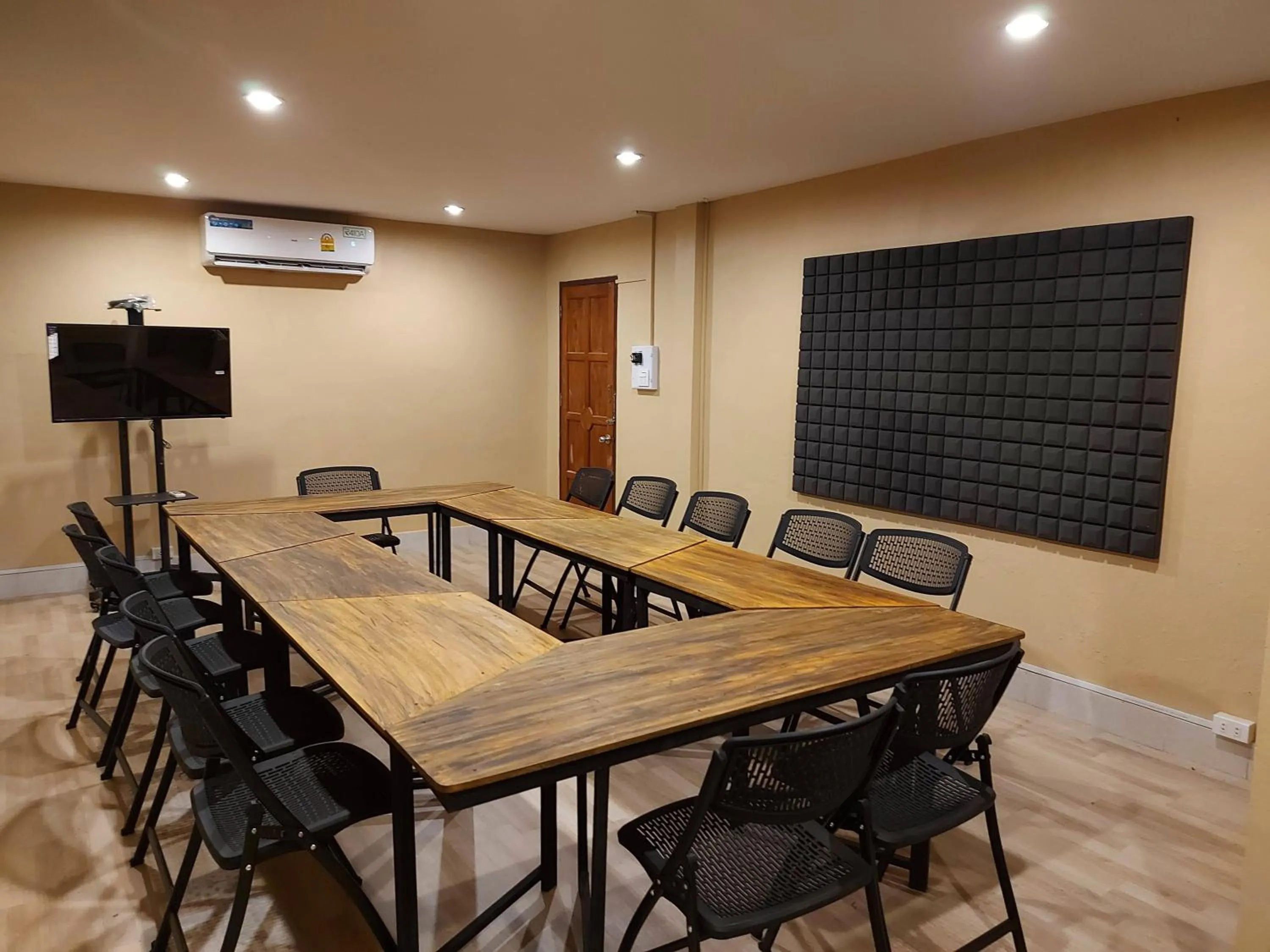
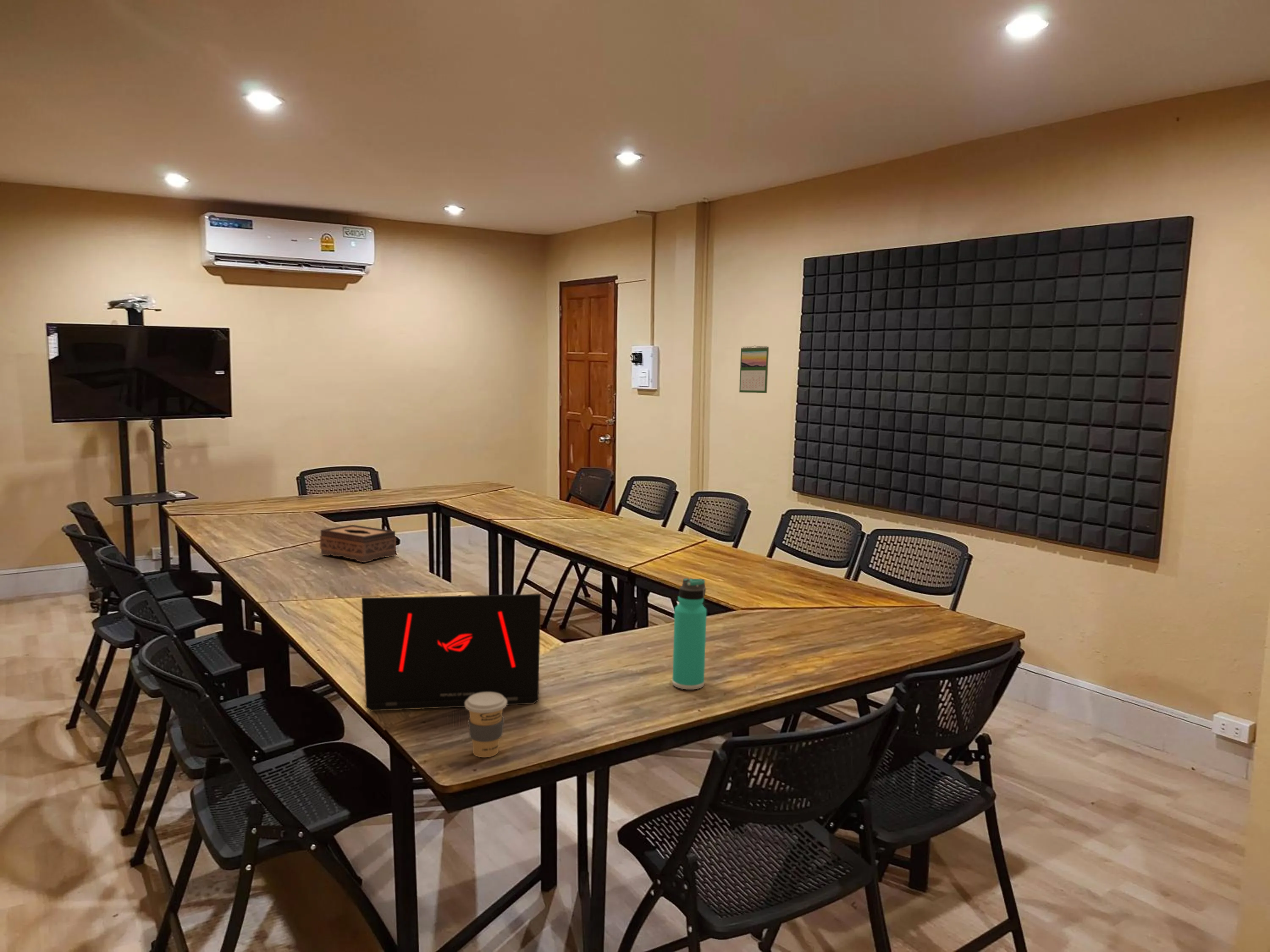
+ thermos bottle [672,578,707,690]
+ laptop [361,594,541,711]
+ calendar [739,345,769,393]
+ coffee cup [465,692,507,758]
+ tissue box [320,524,397,563]
